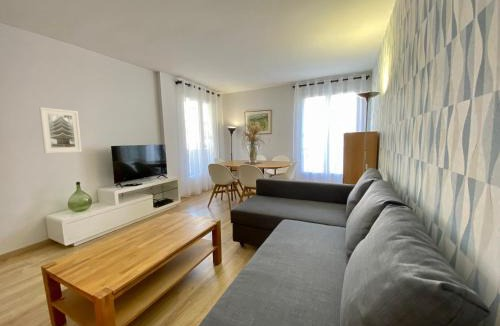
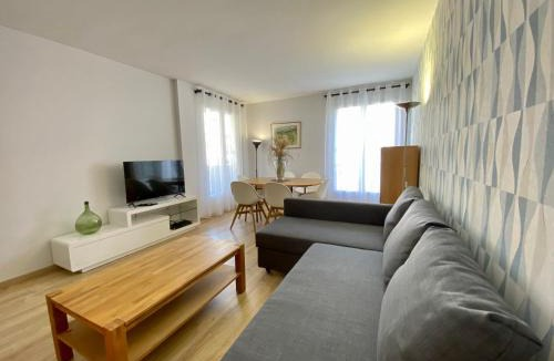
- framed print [38,106,83,154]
